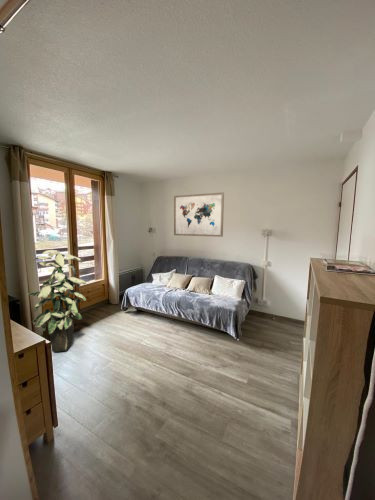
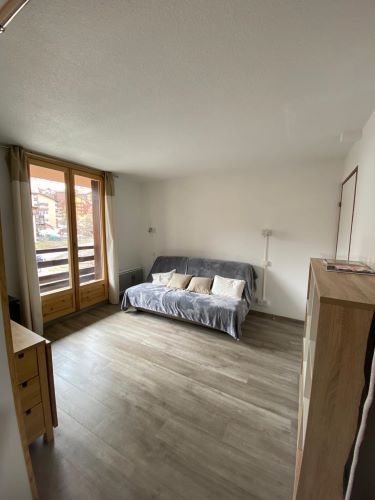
- wall art [173,191,225,238]
- indoor plant [25,249,87,353]
